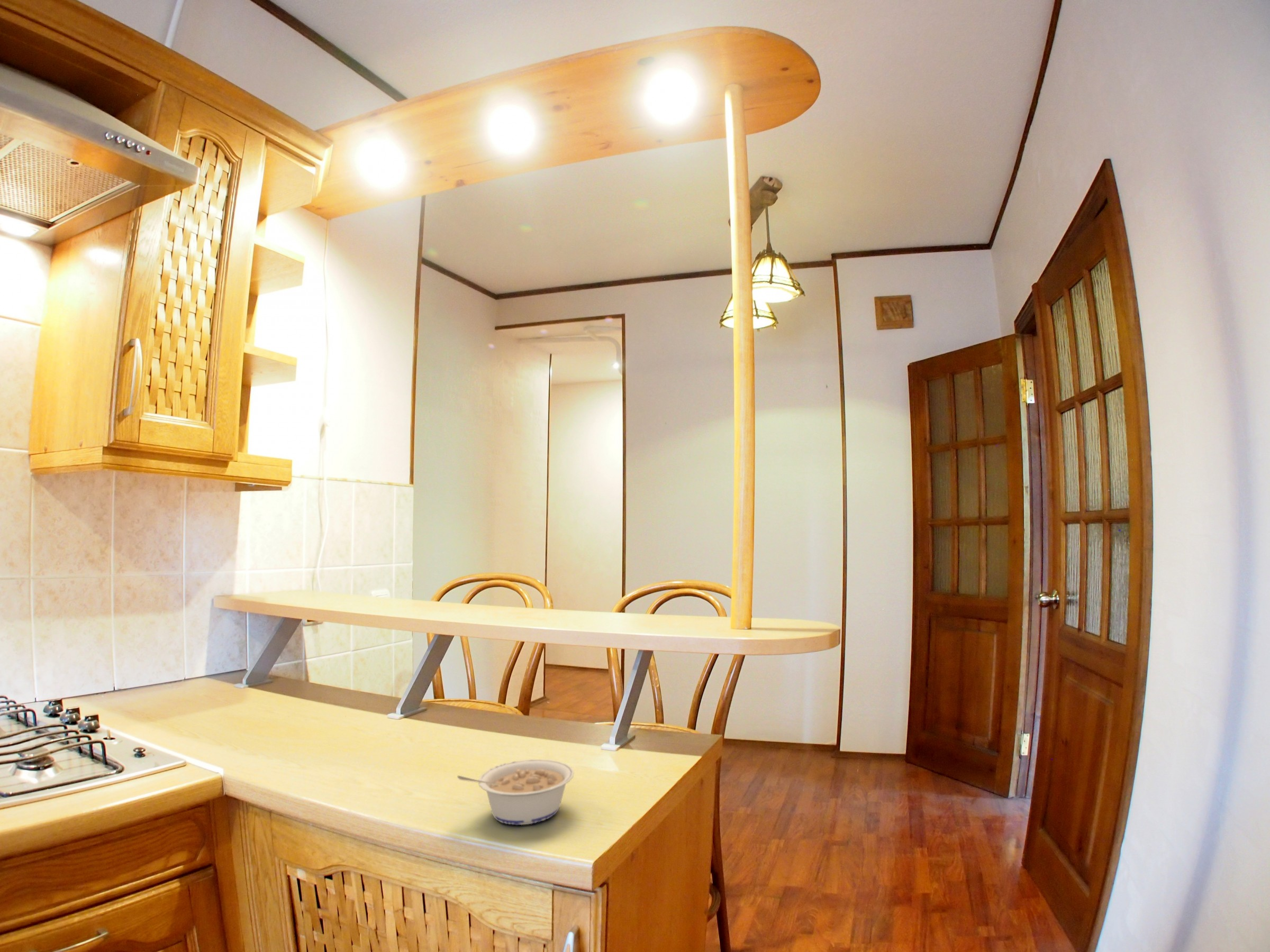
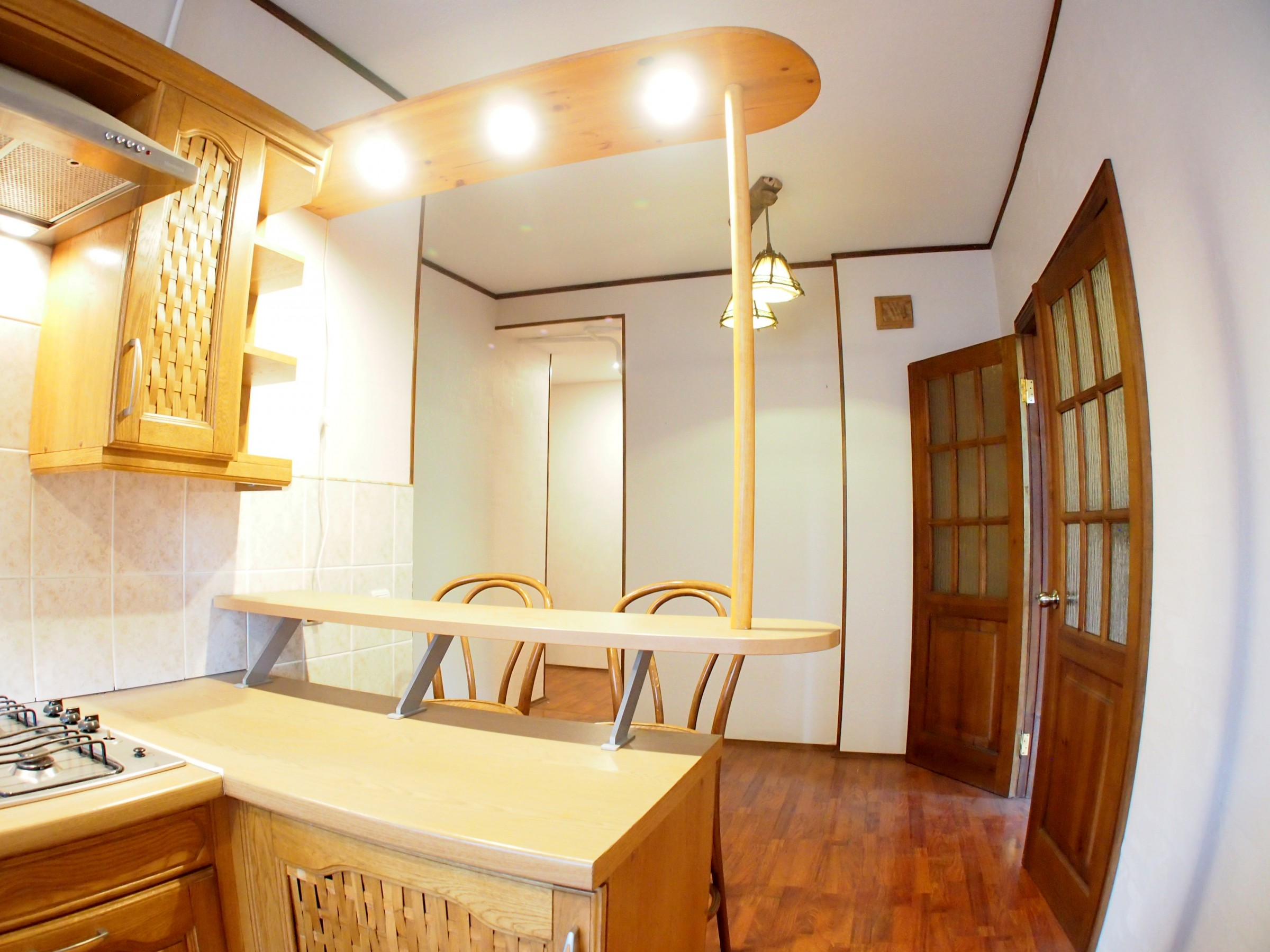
- legume [457,759,575,826]
